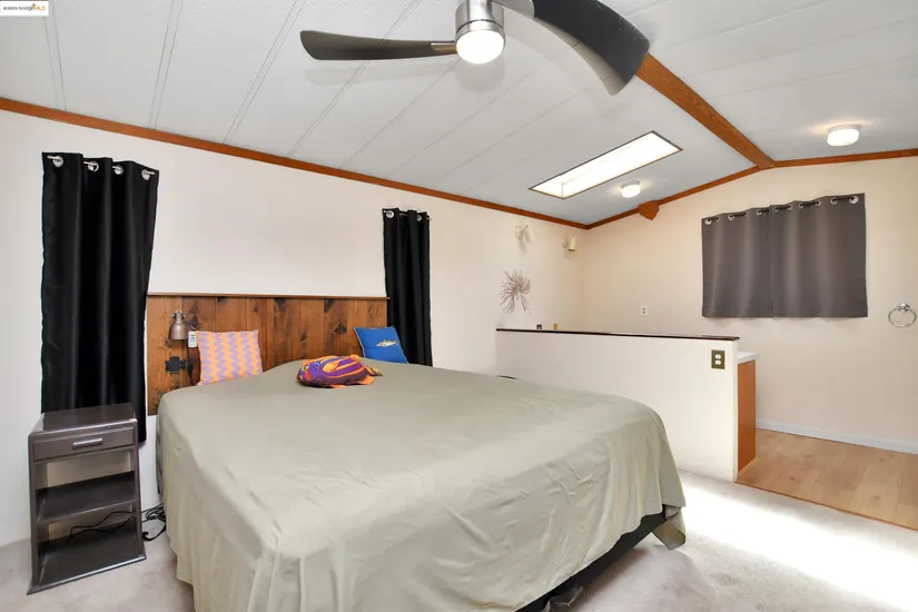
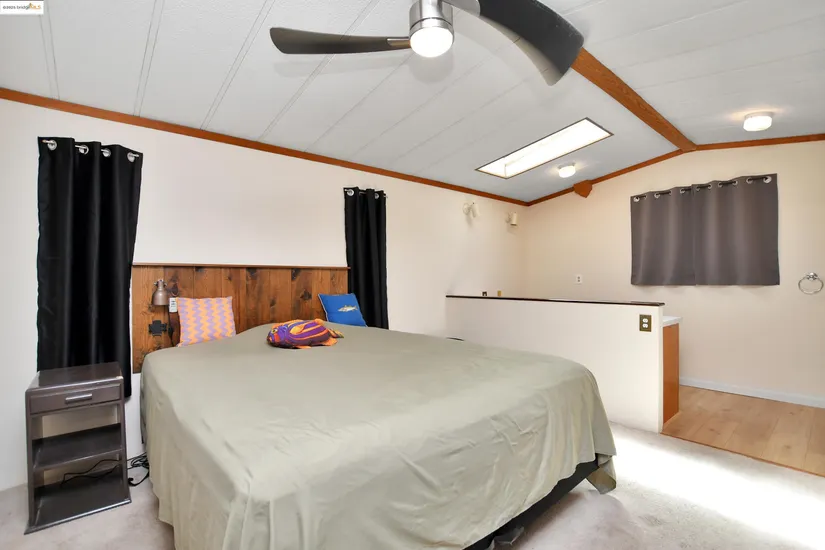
- wall sculpture [499,268,532,315]
